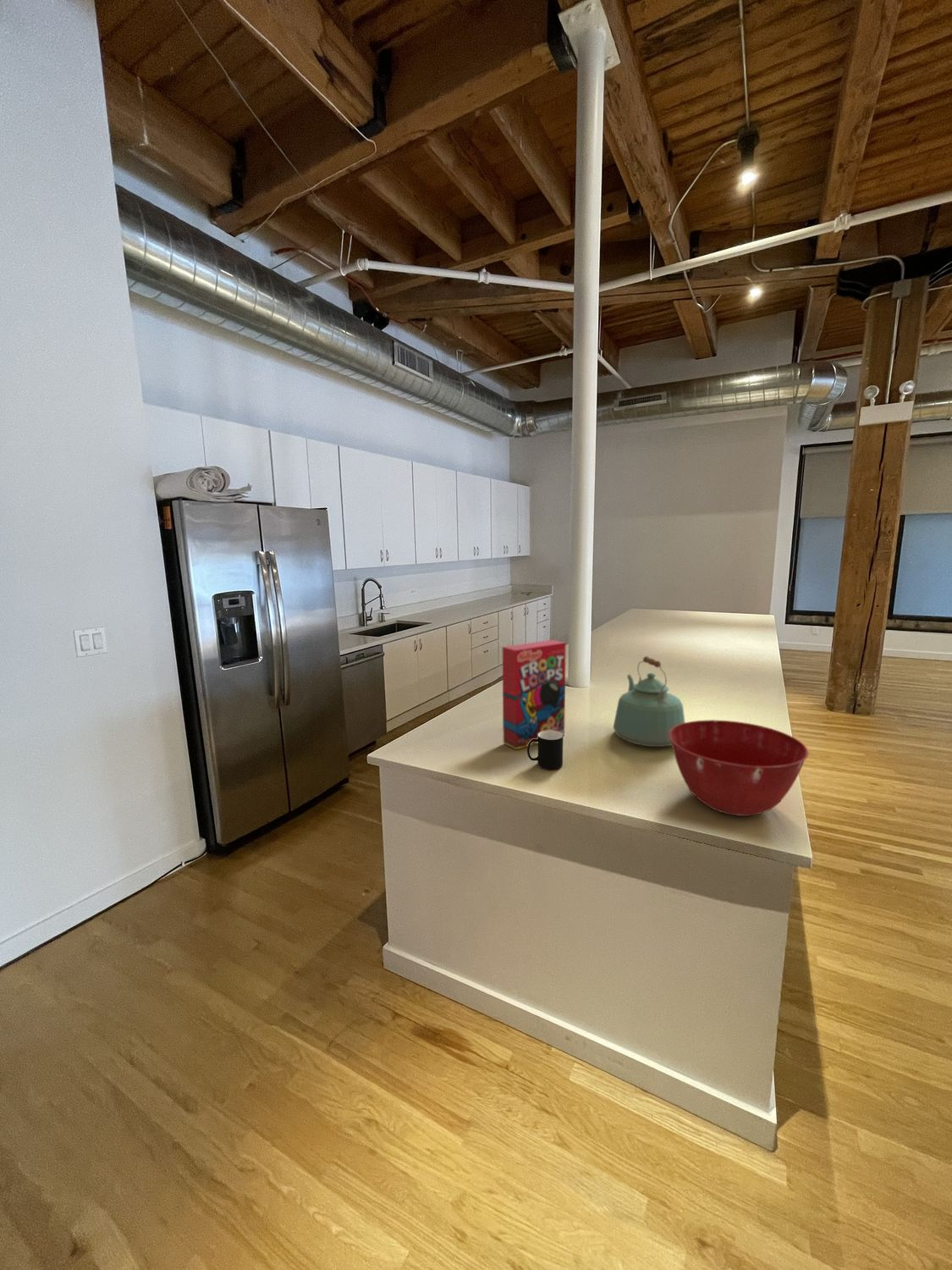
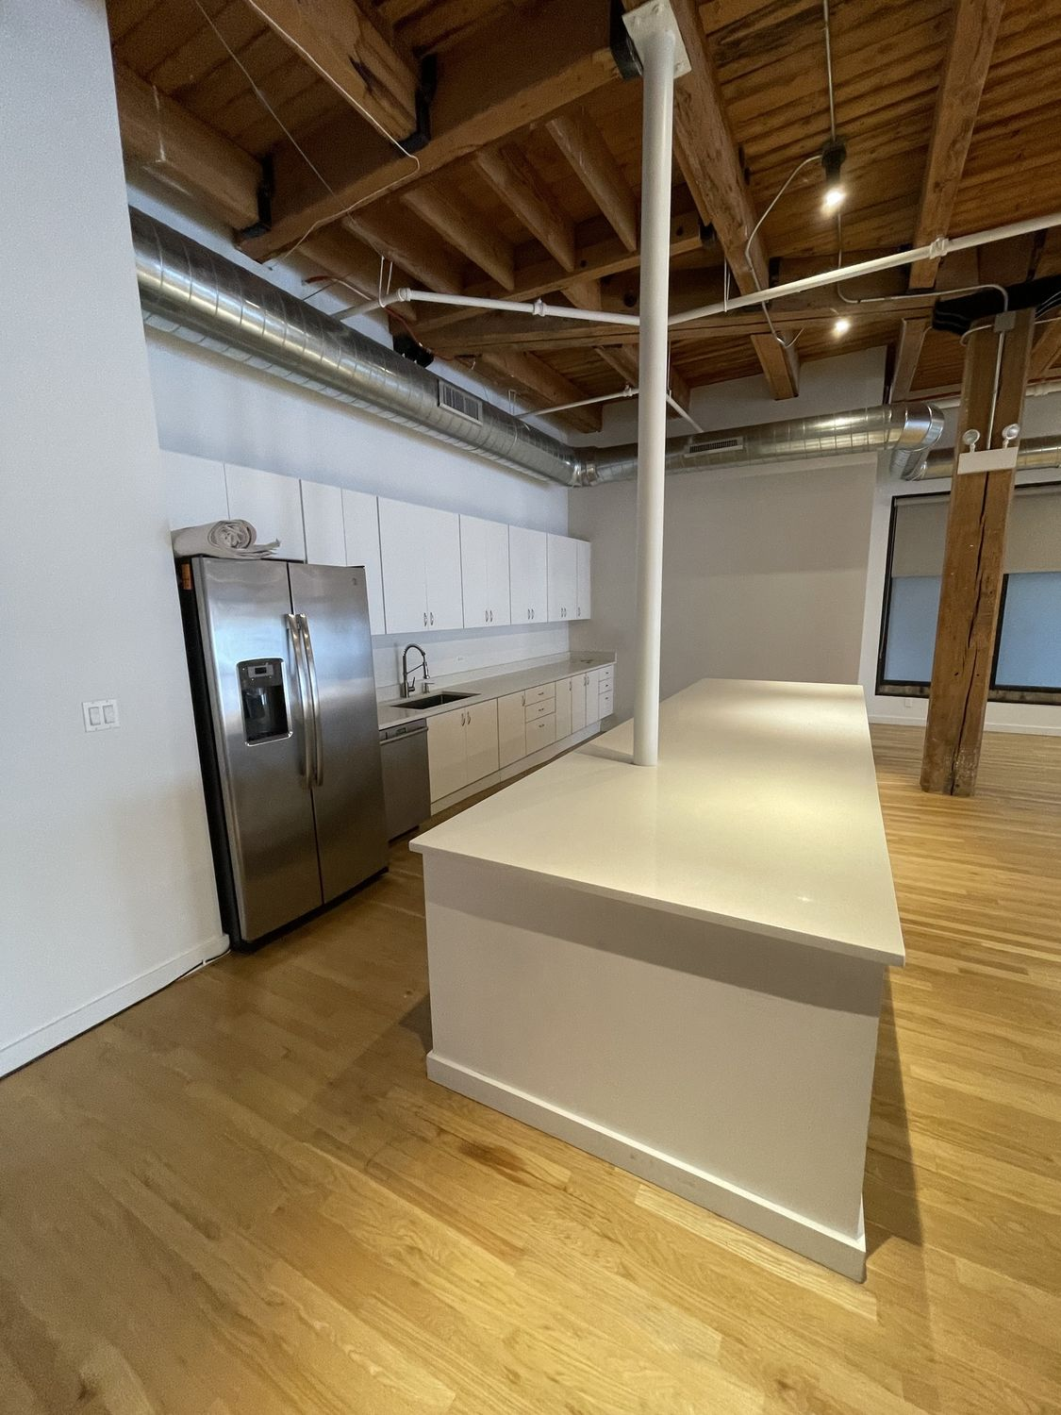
- cup [526,731,564,770]
- kettle [613,655,686,748]
- cereal box [502,639,567,750]
- mixing bowl [669,719,809,817]
